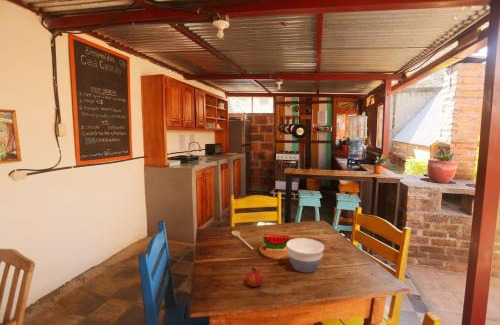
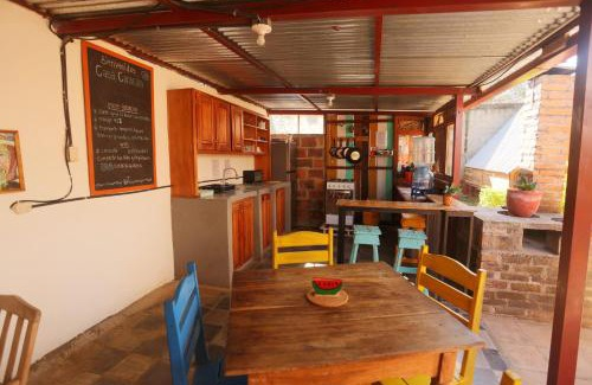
- fruit [245,266,264,288]
- spoon [231,230,254,251]
- bowl [285,237,325,274]
